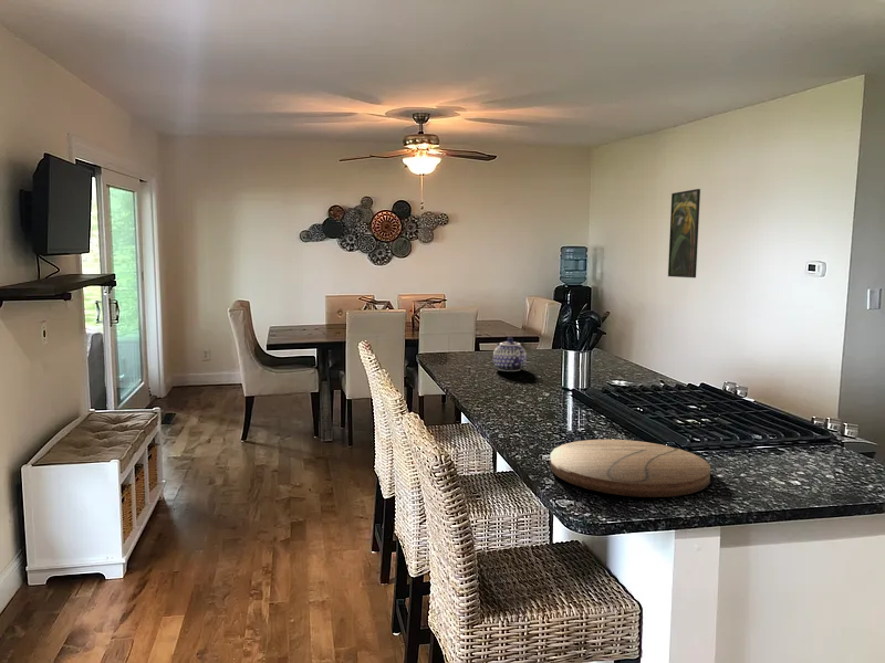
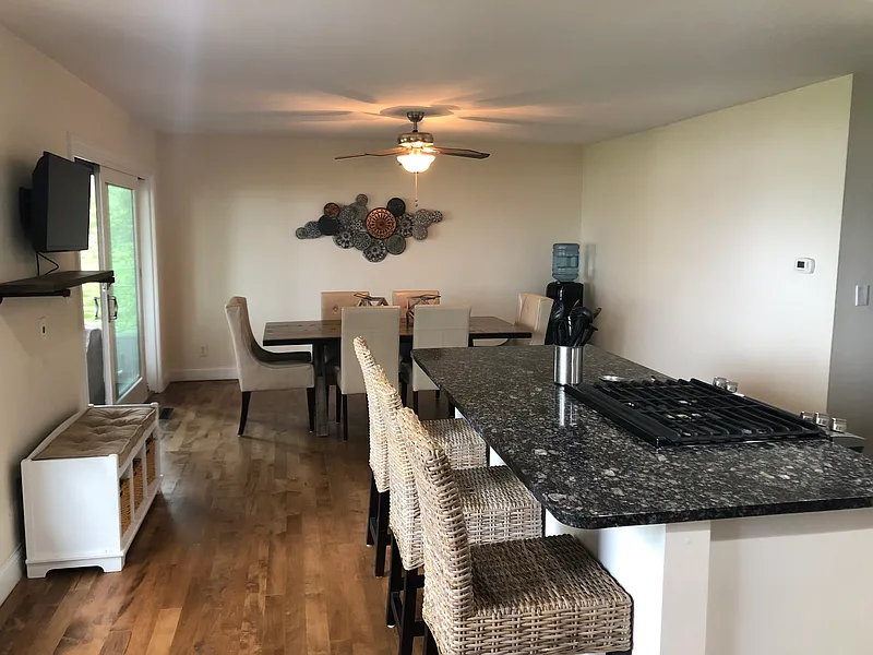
- cutting board [549,439,711,498]
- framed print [667,188,701,278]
- teapot [492,337,528,372]
